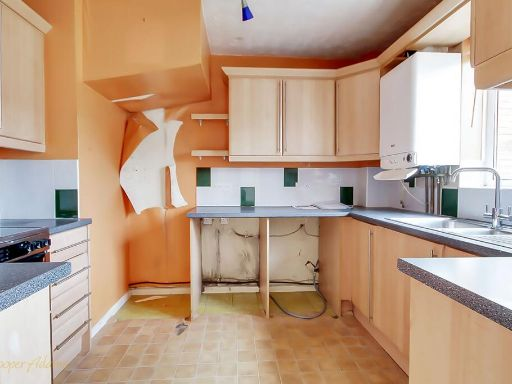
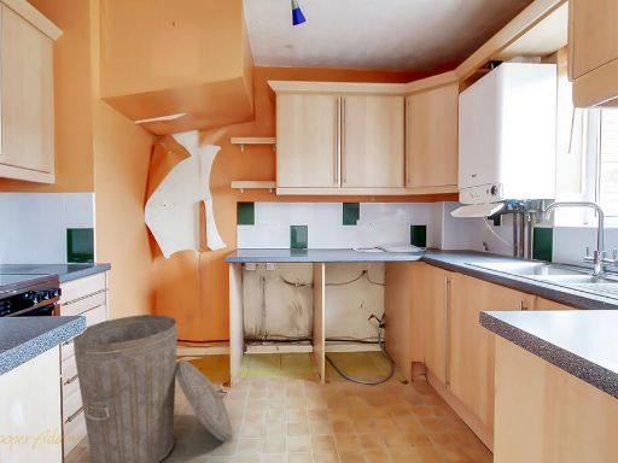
+ trash can [72,313,233,463]
